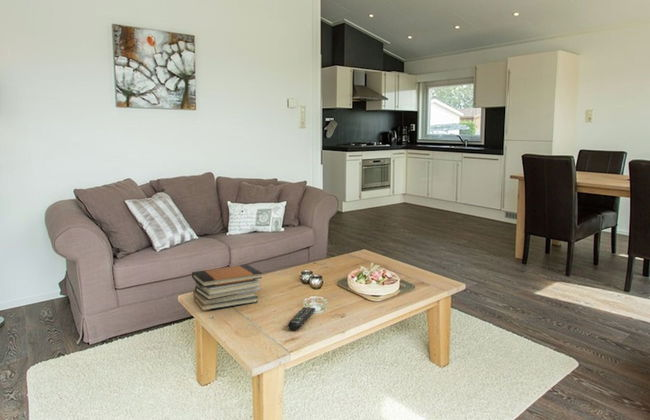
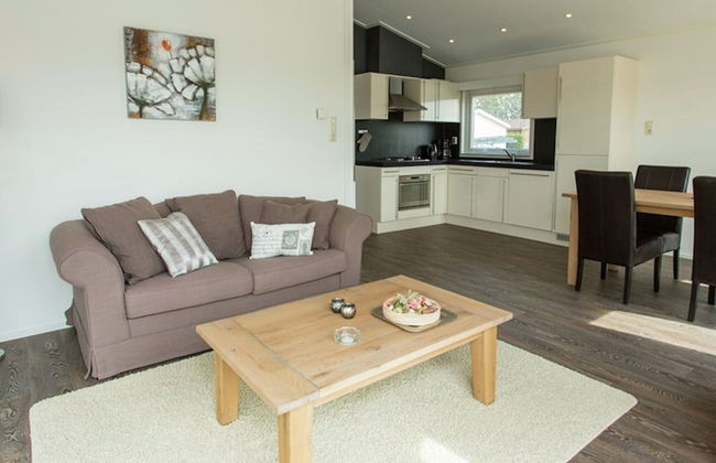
- book stack [191,264,263,312]
- remote control [287,306,316,331]
